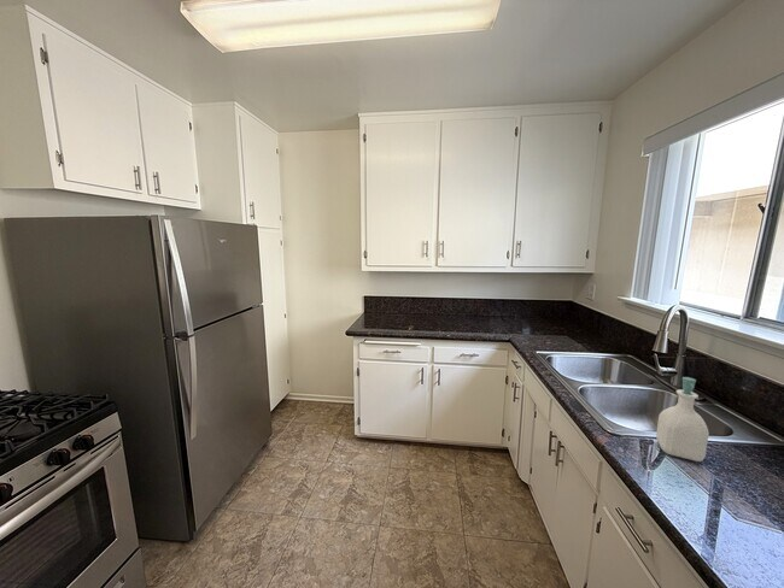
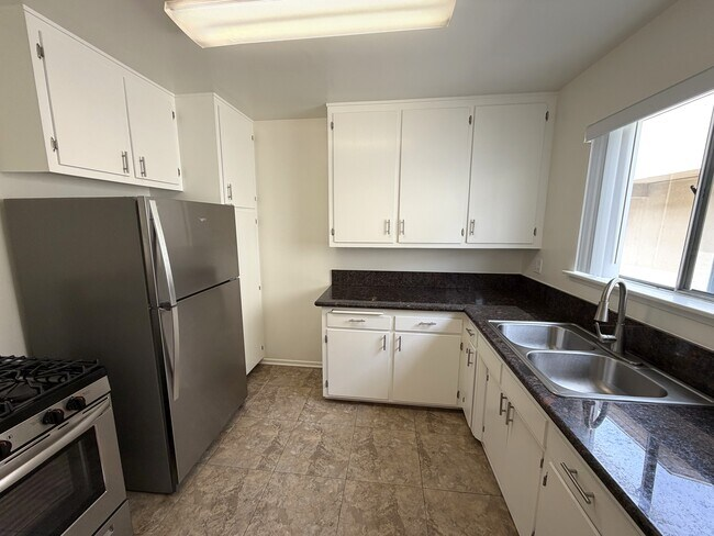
- soap bottle [655,376,710,463]
